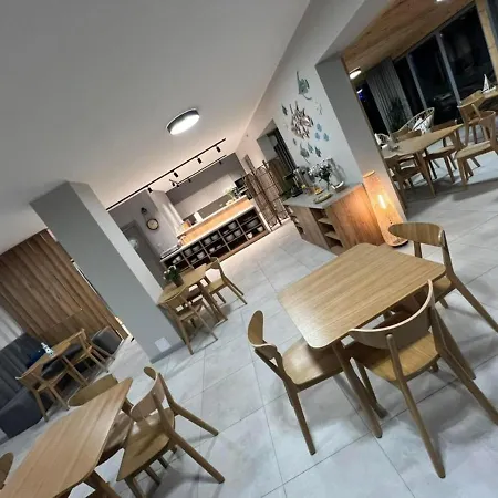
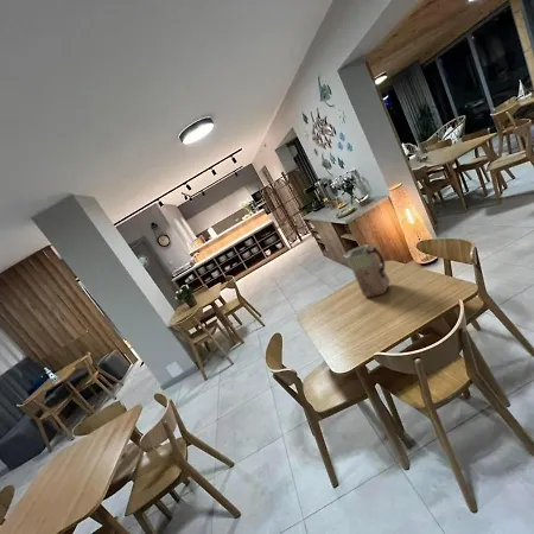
+ vase [342,243,392,298]
